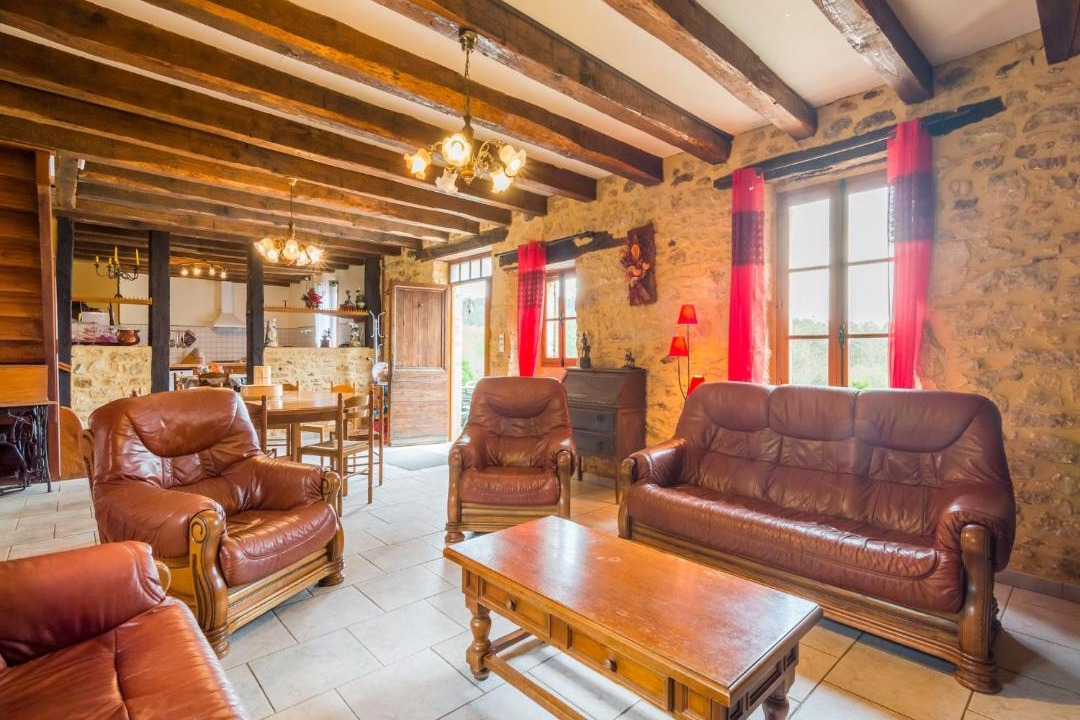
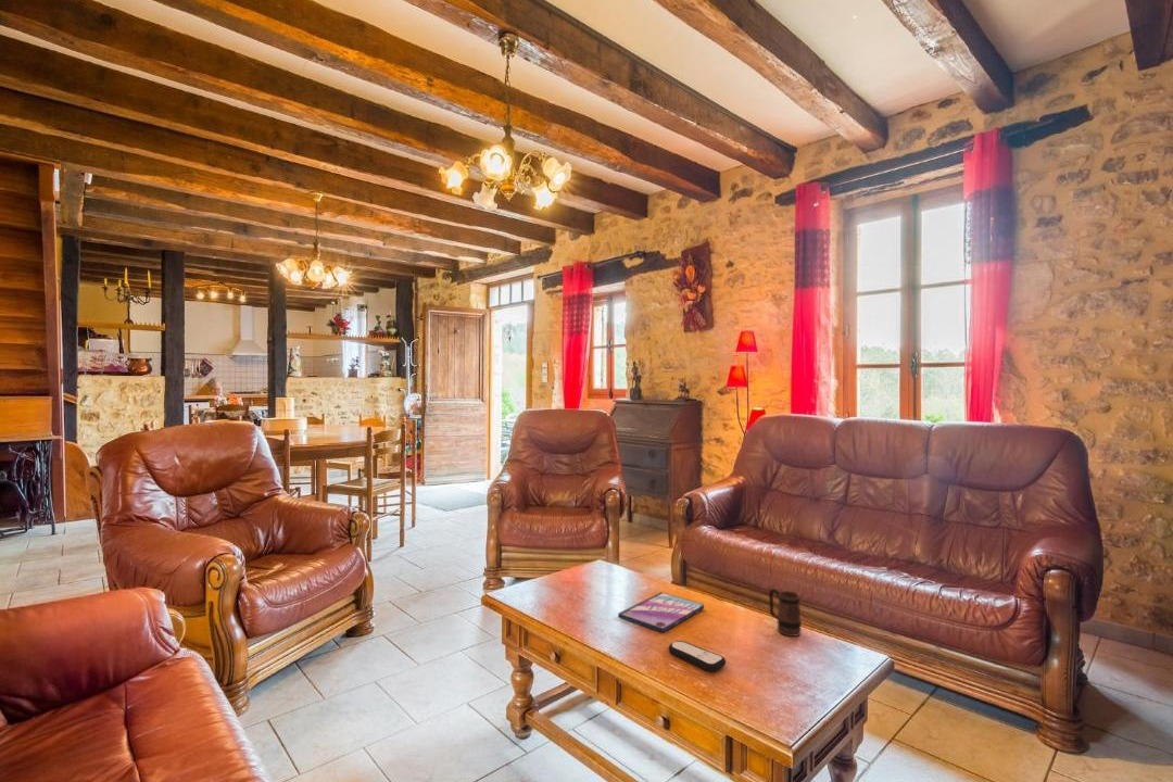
+ remote control [667,640,727,672]
+ mug [768,588,803,638]
+ video game case [617,591,705,633]
